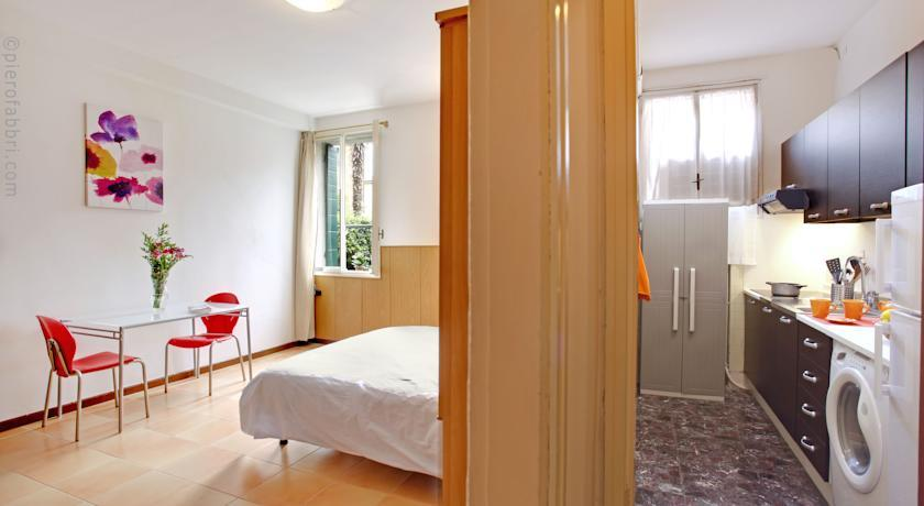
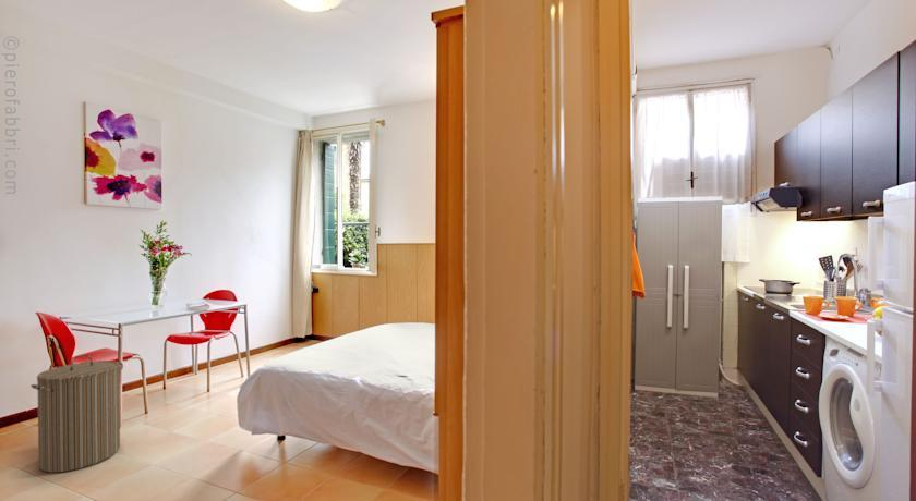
+ laundry hamper [29,353,124,474]
